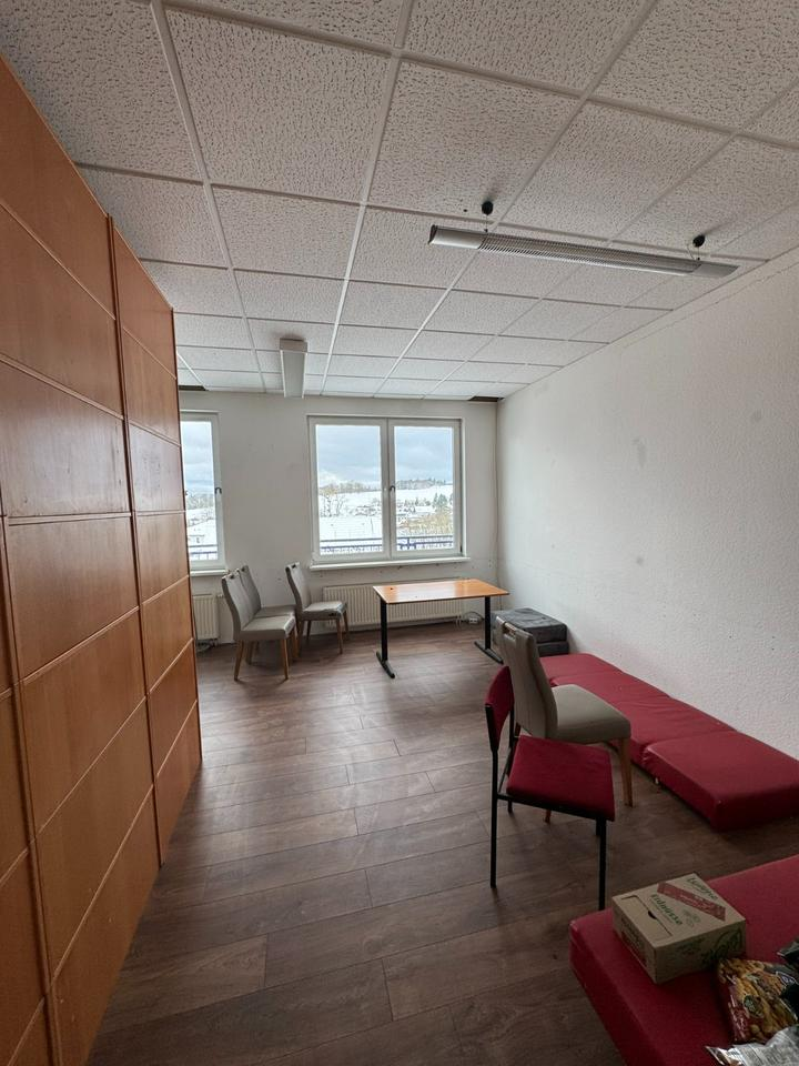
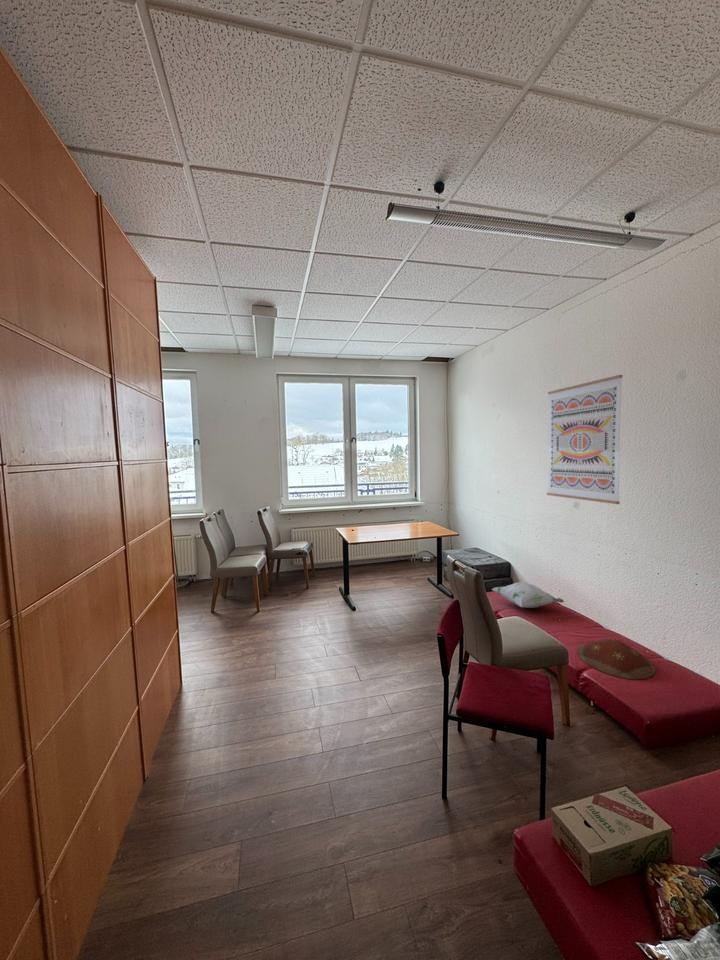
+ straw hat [576,638,656,680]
+ wall art [546,374,623,505]
+ decorative pillow [491,581,565,609]
